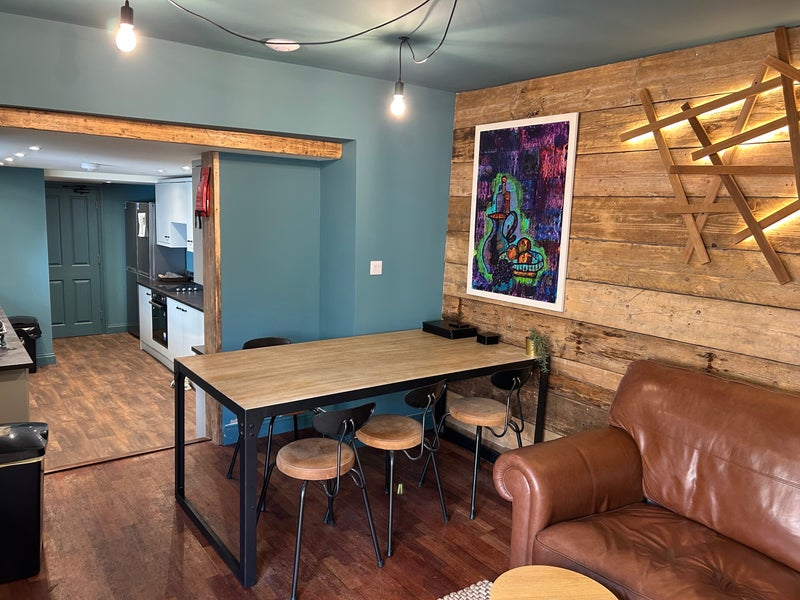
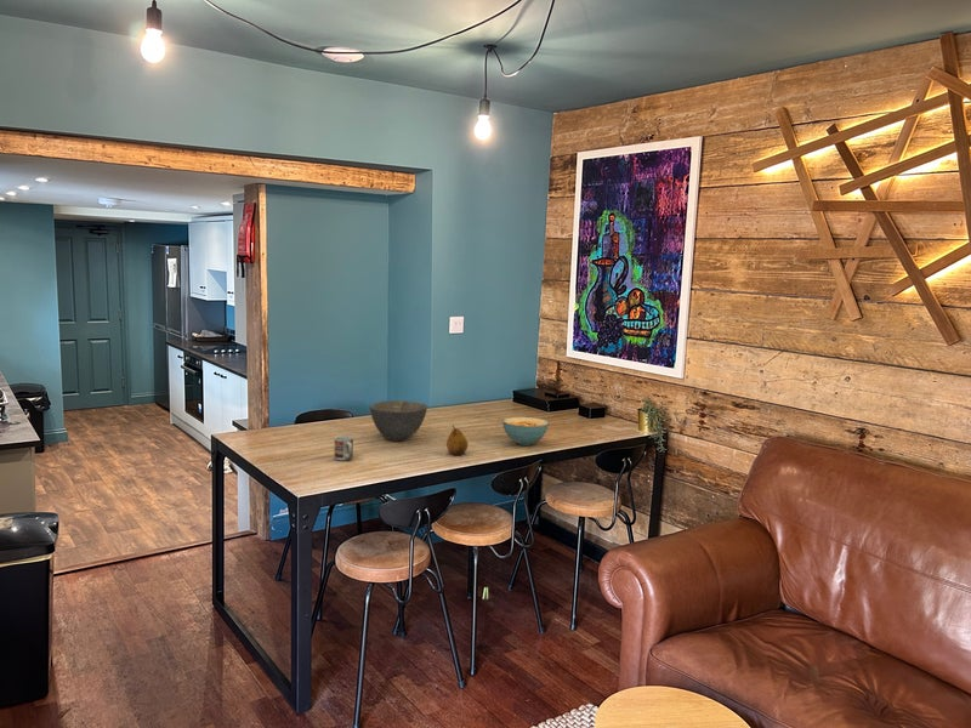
+ fruit [445,425,469,456]
+ cereal bowl [502,416,550,447]
+ cup [333,436,354,461]
+ bowl [368,399,428,442]
